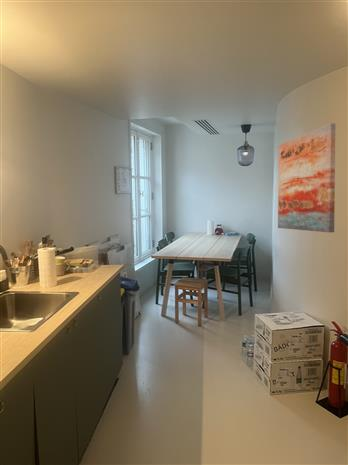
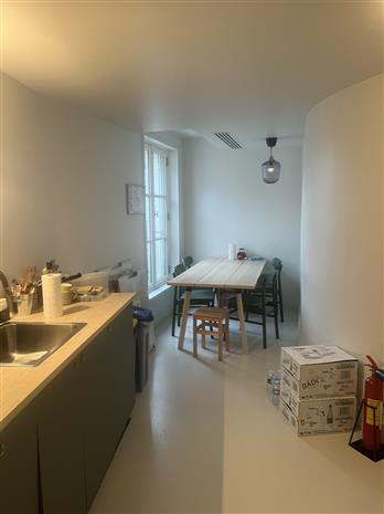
- wall art [277,122,336,233]
